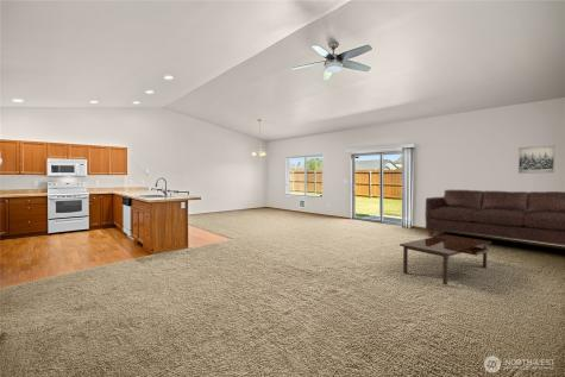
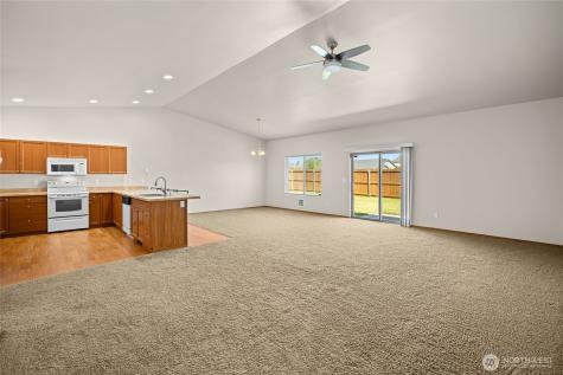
- sofa [425,189,565,247]
- wall art [517,144,555,175]
- coffee table [398,233,492,285]
